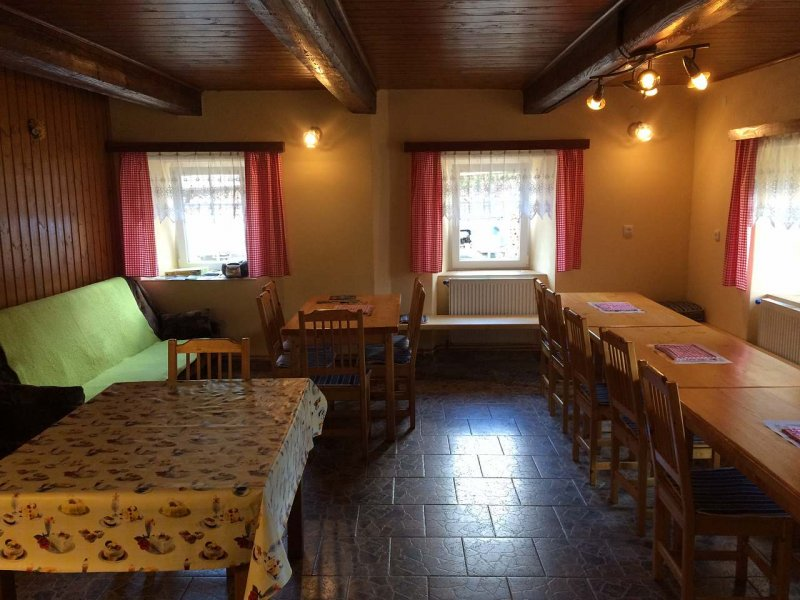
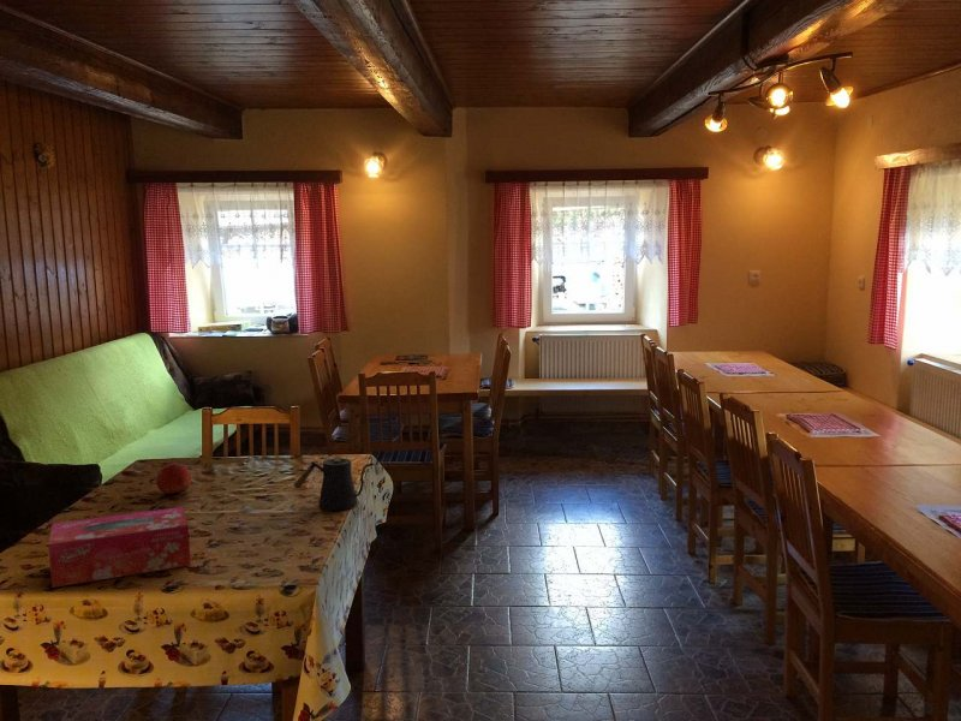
+ kettle [293,457,376,512]
+ tissue box [47,506,192,589]
+ fruit [155,461,192,496]
